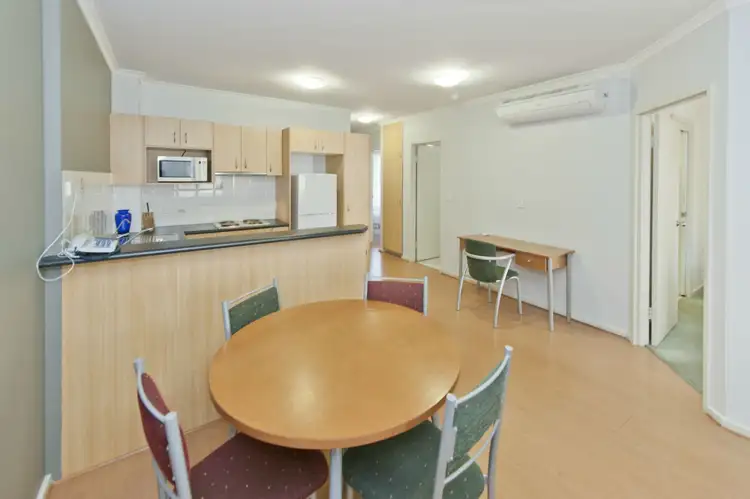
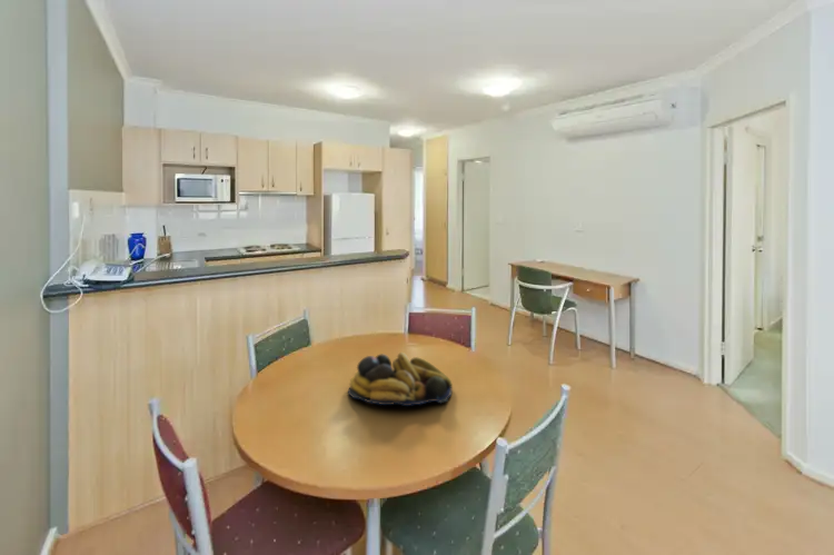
+ fruit bowl [347,351,454,407]
